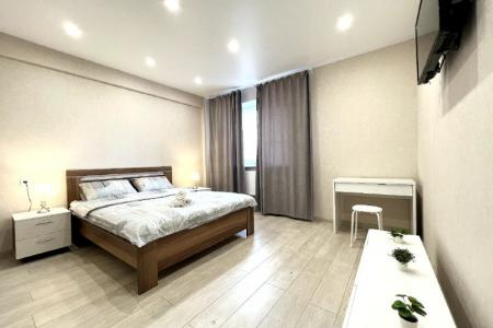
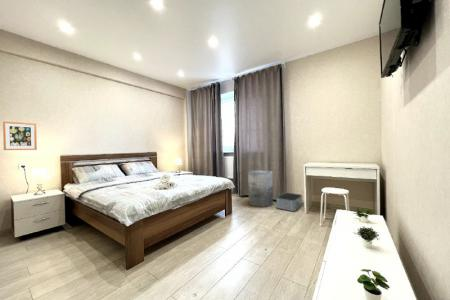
+ storage bin [276,192,303,212]
+ wall art [2,120,38,151]
+ trash can [247,169,274,208]
